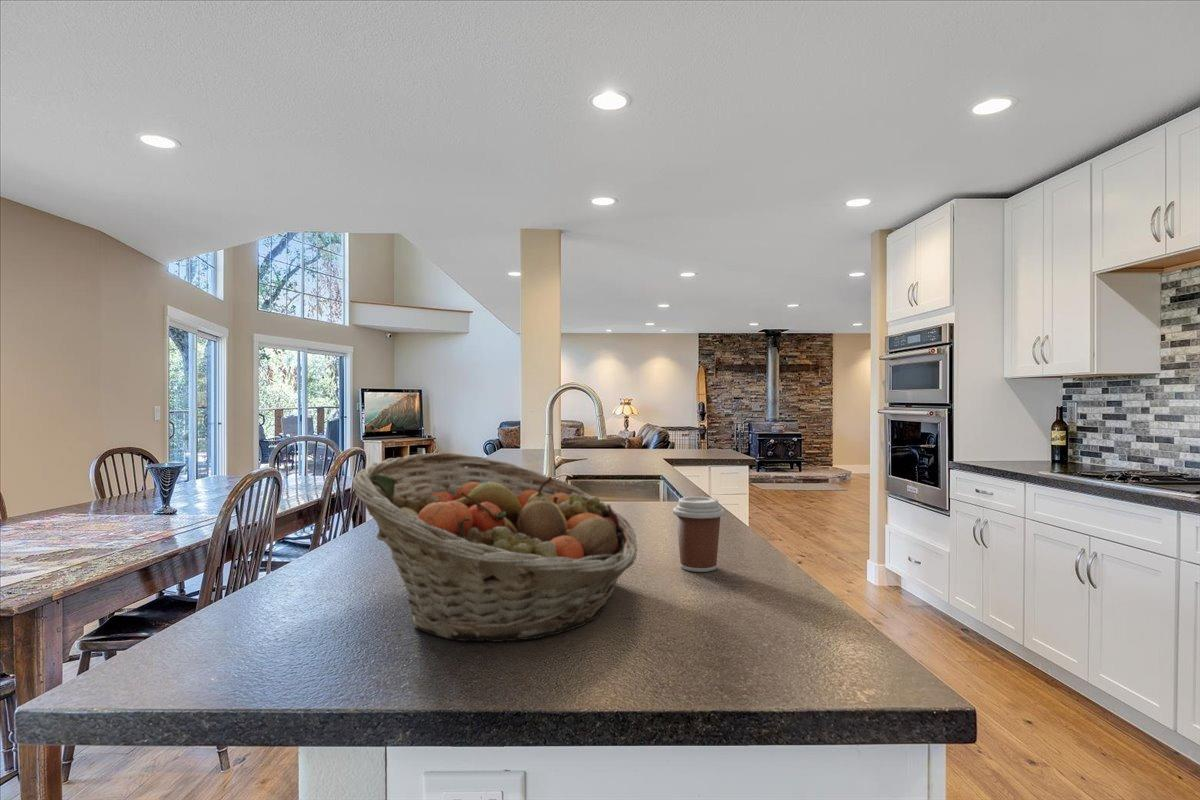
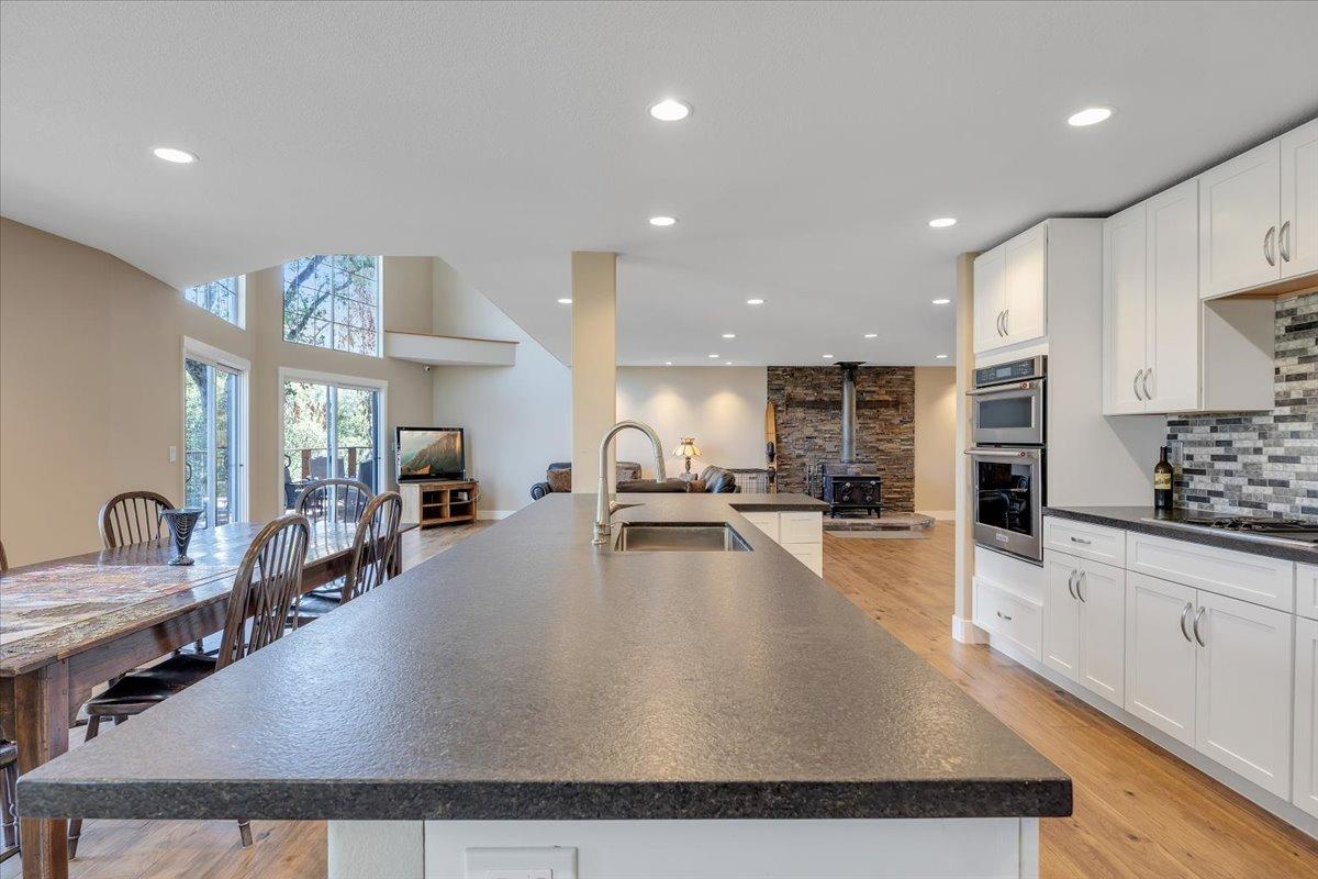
- coffee cup [672,496,725,573]
- fruit basket [352,452,639,643]
